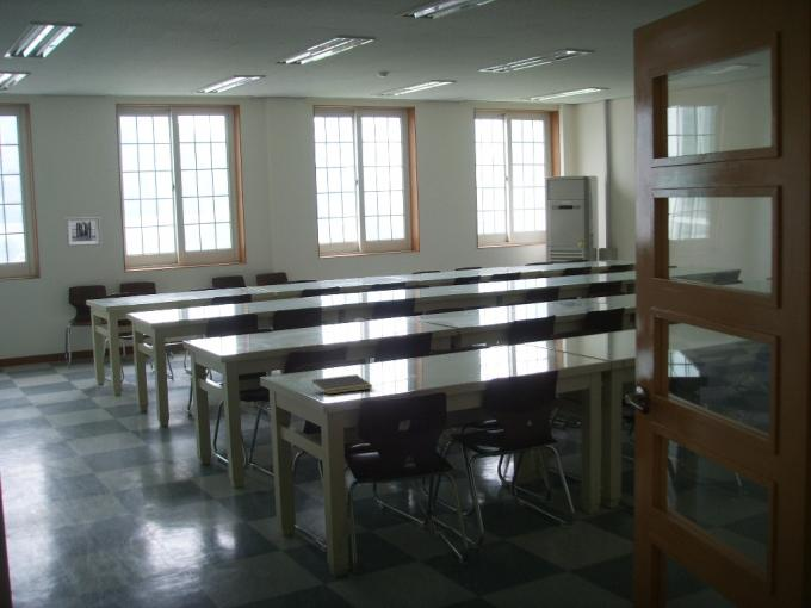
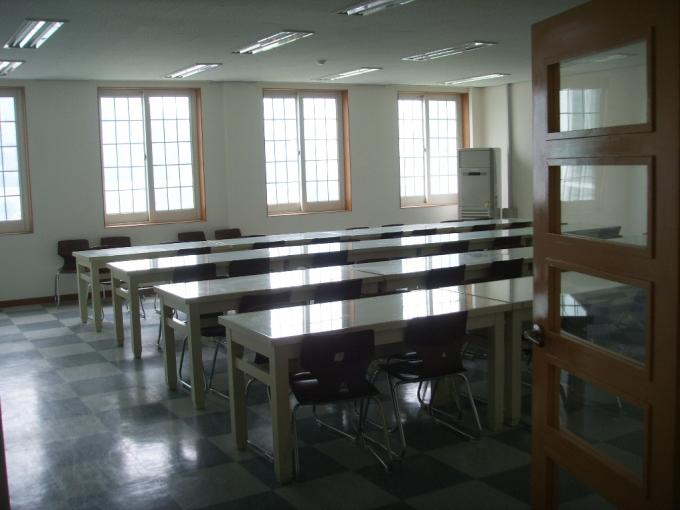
- notepad [311,373,373,396]
- wall art [64,216,103,247]
